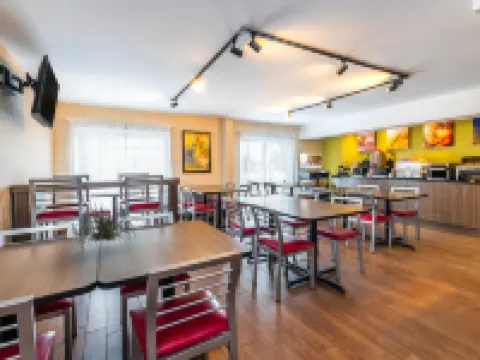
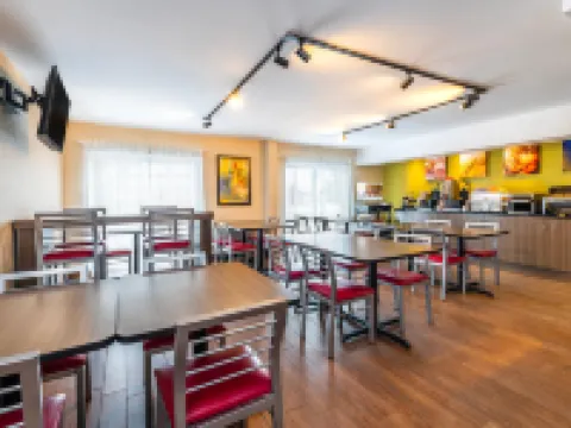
- plant [63,200,146,257]
